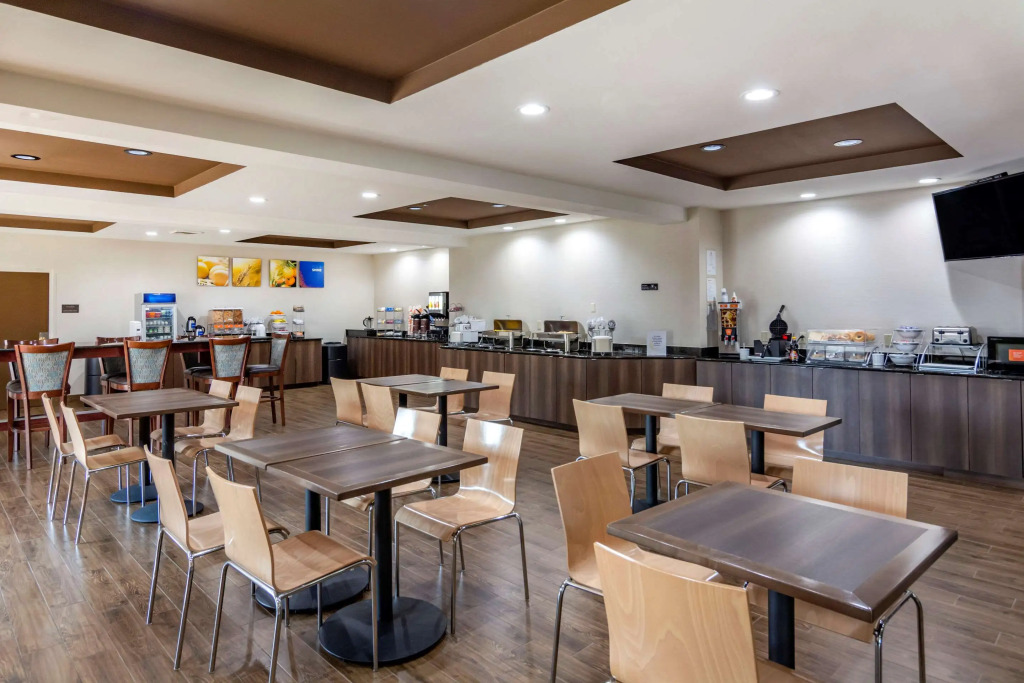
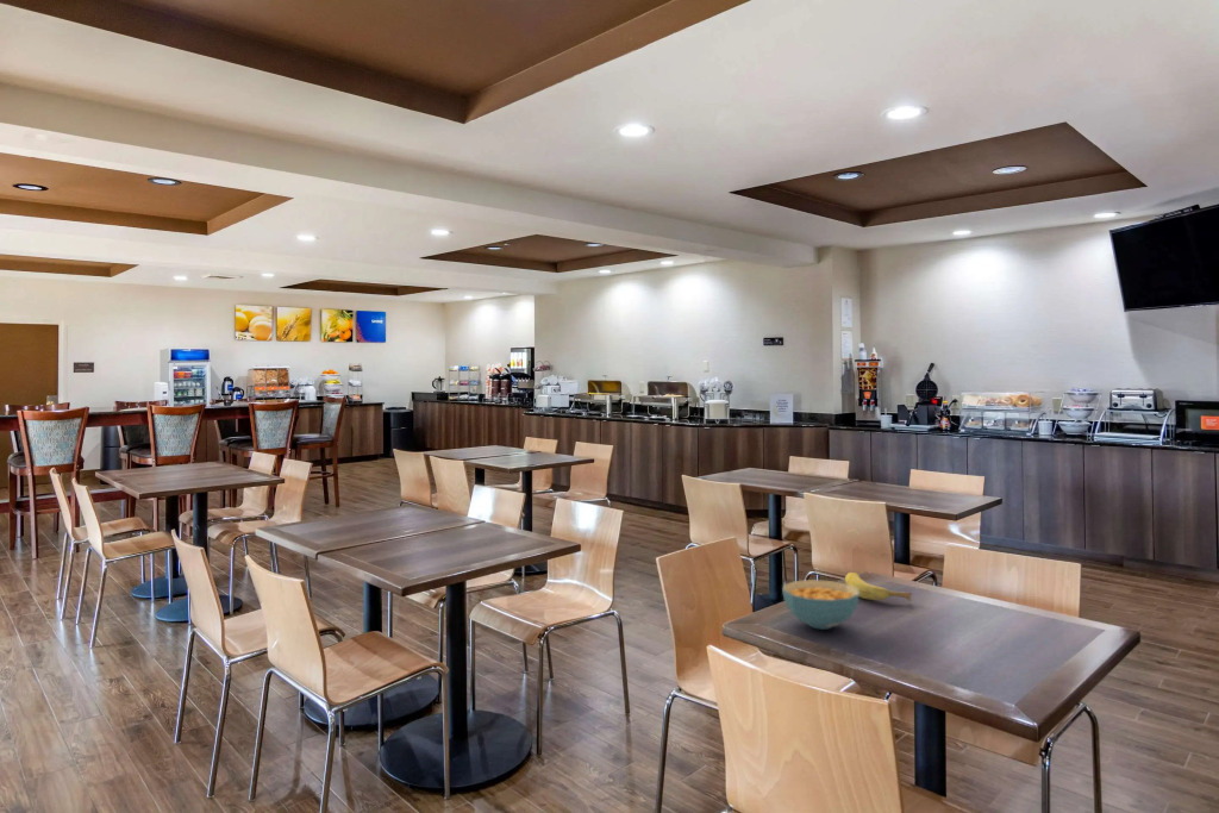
+ fruit [844,571,913,602]
+ cereal bowl [782,579,859,631]
